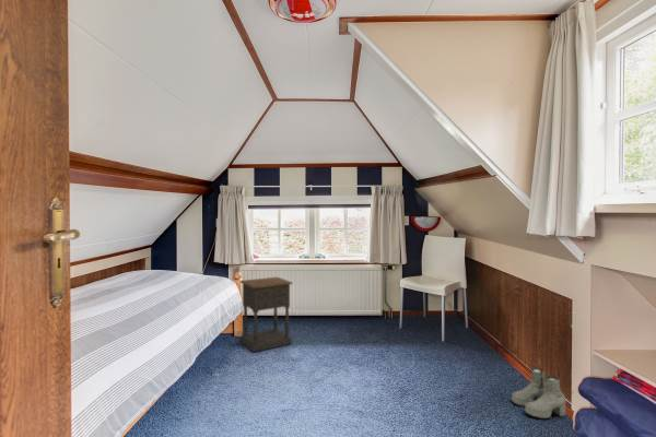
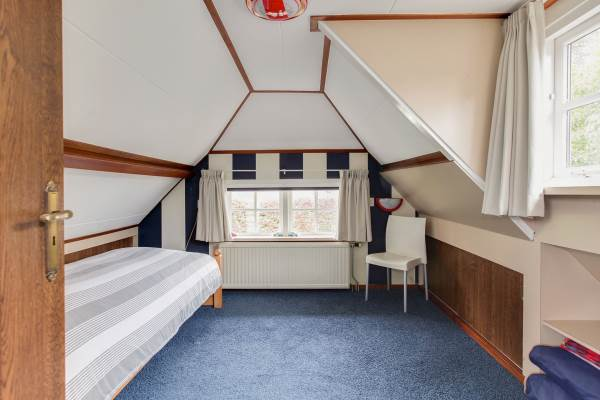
- nightstand [239,276,294,353]
- boots [511,367,566,420]
